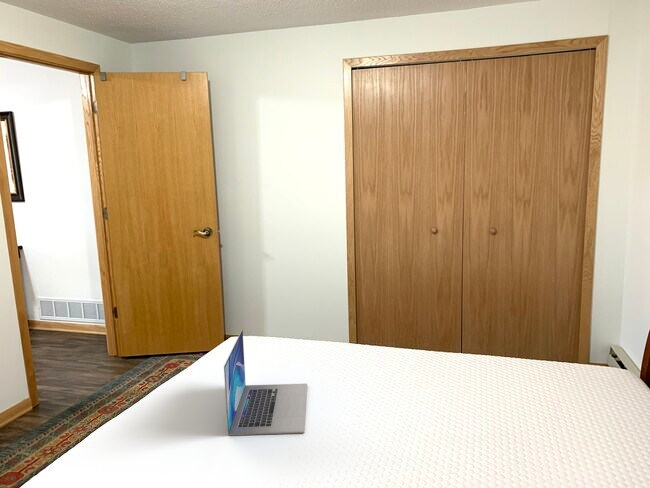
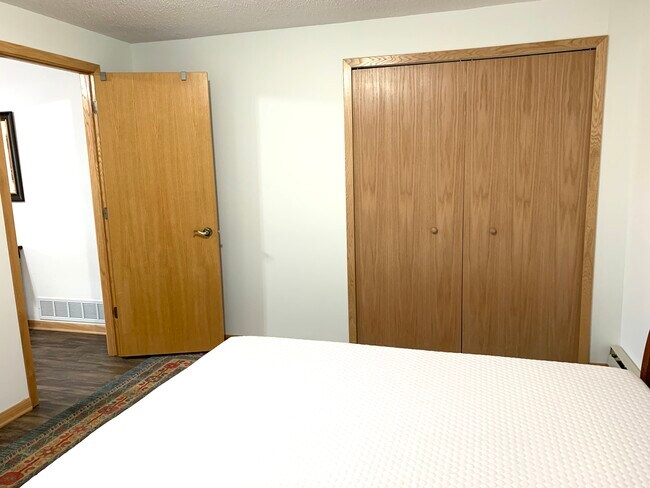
- laptop [223,329,308,436]
